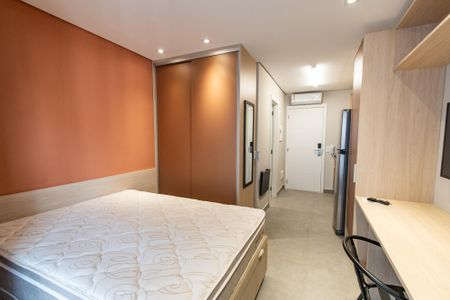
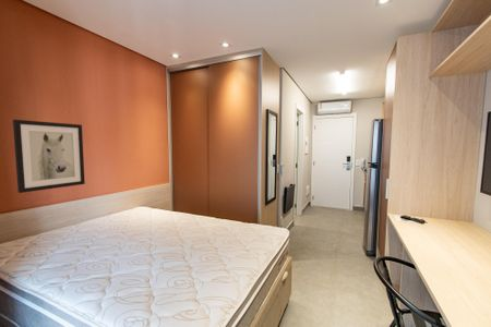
+ wall art [12,119,86,194]
